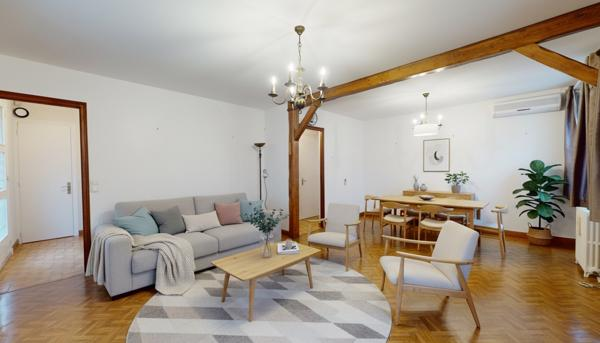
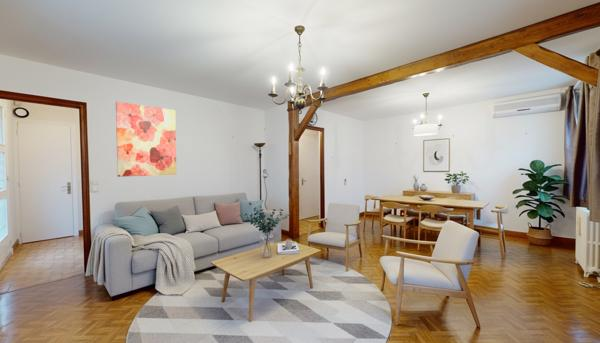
+ wall art [115,101,177,178]
